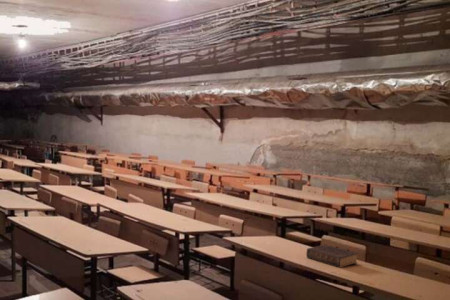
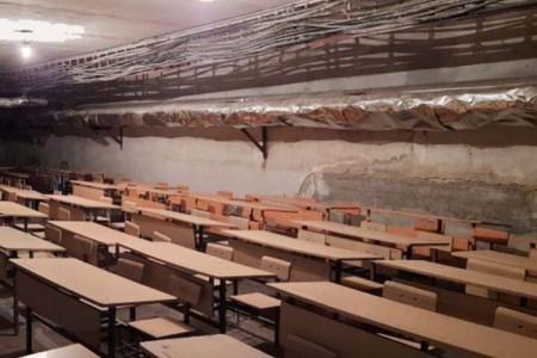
- book [305,244,359,269]
